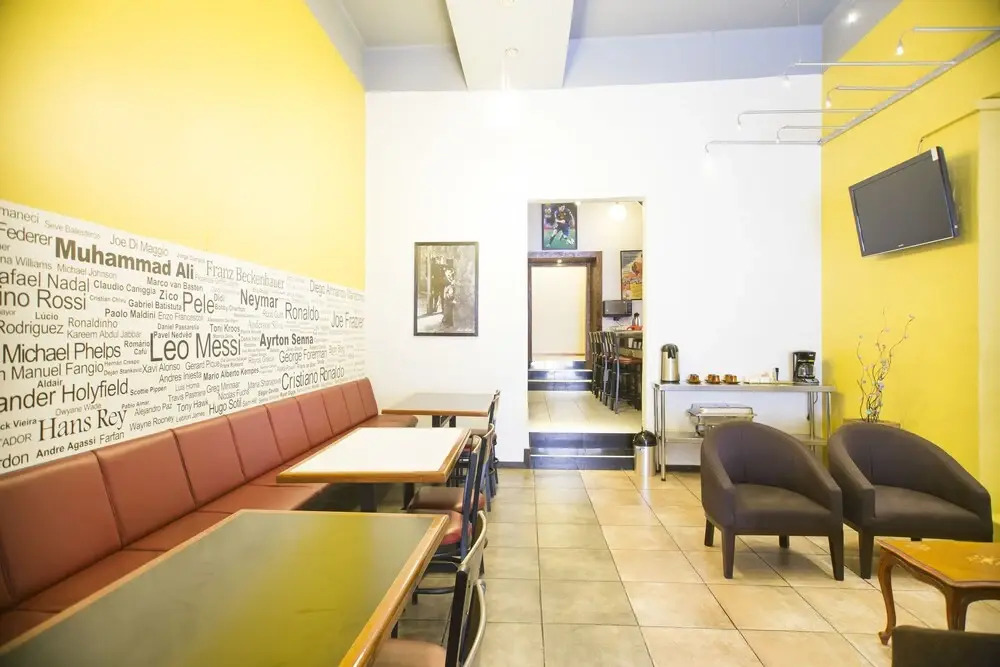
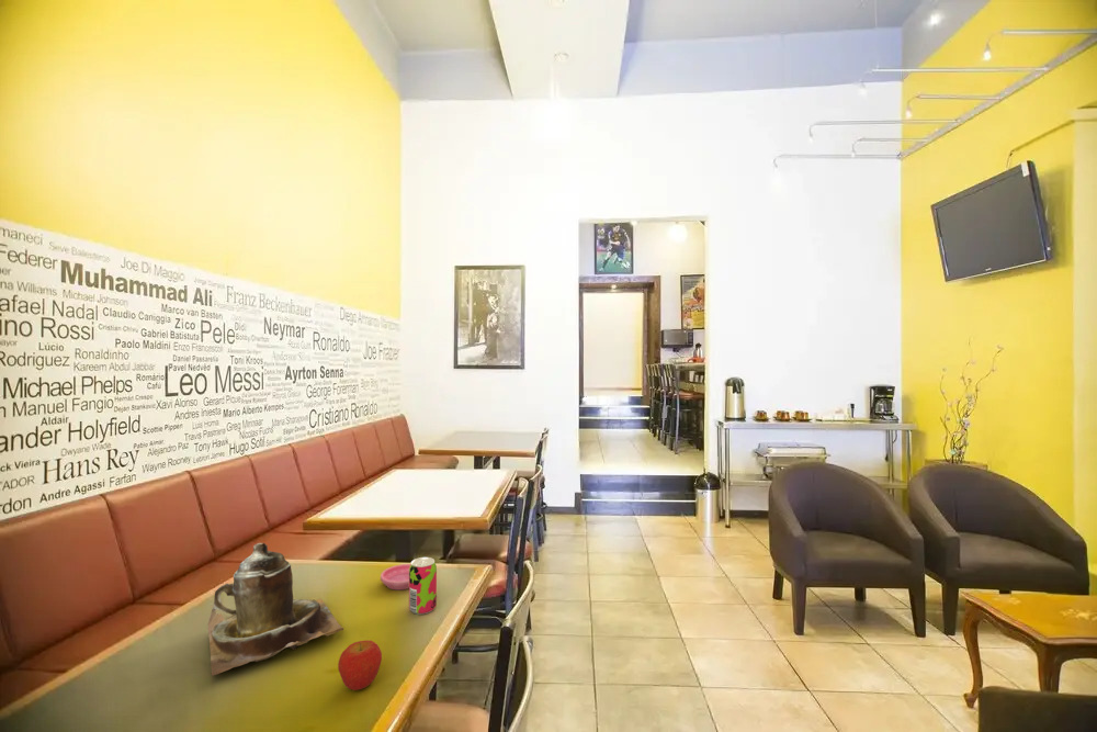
+ teapot [206,542,344,677]
+ beverage can [408,556,438,616]
+ saucer [380,563,411,590]
+ apple [337,640,383,691]
